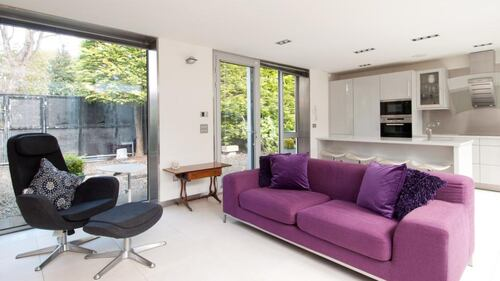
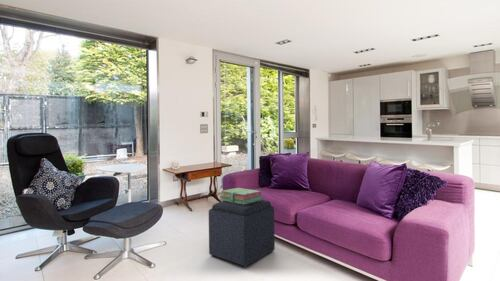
+ stack of books [219,187,263,205]
+ ottoman [208,199,276,268]
